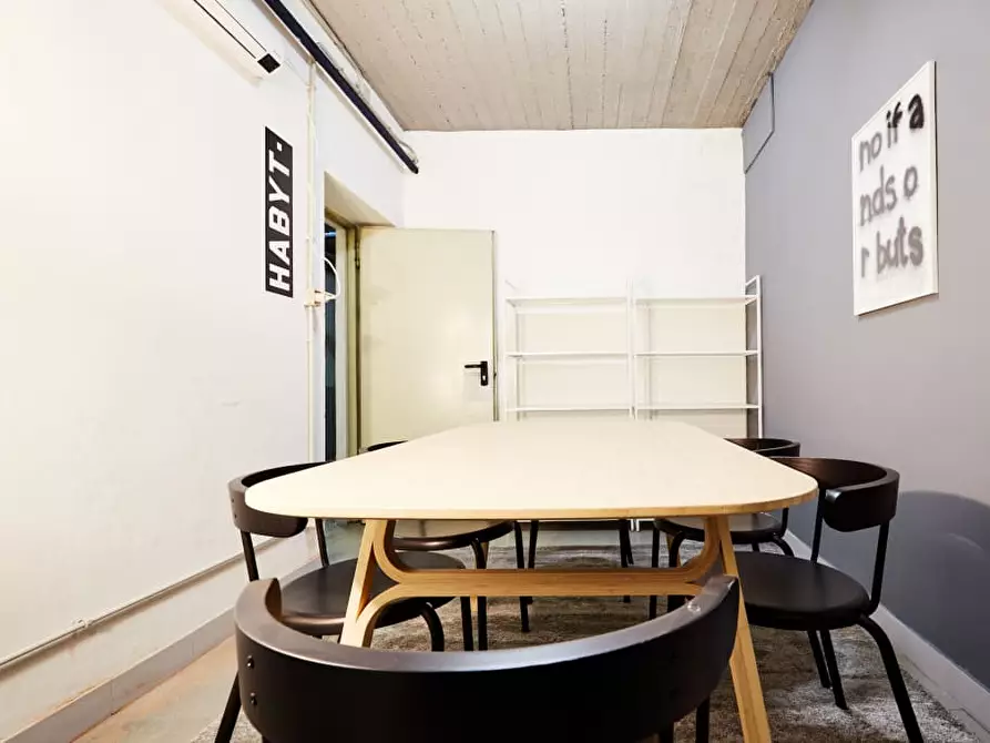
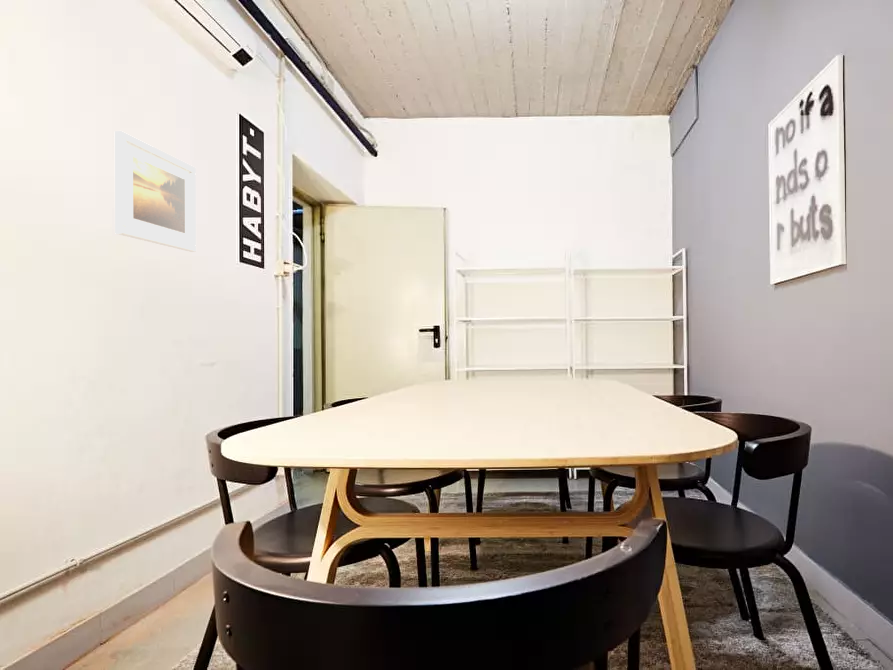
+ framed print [114,130,197,253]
